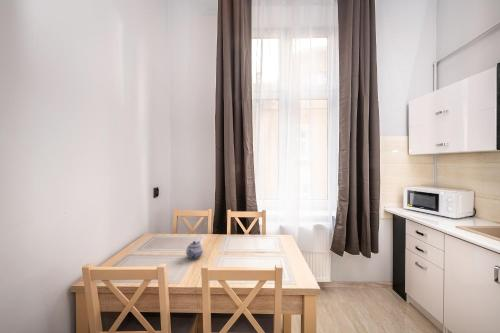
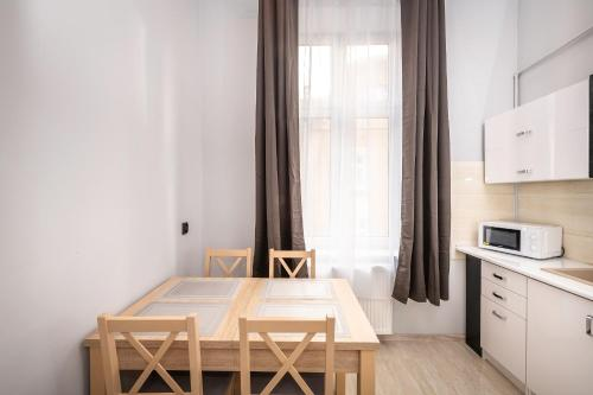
- teapot [185,240,204,260]
